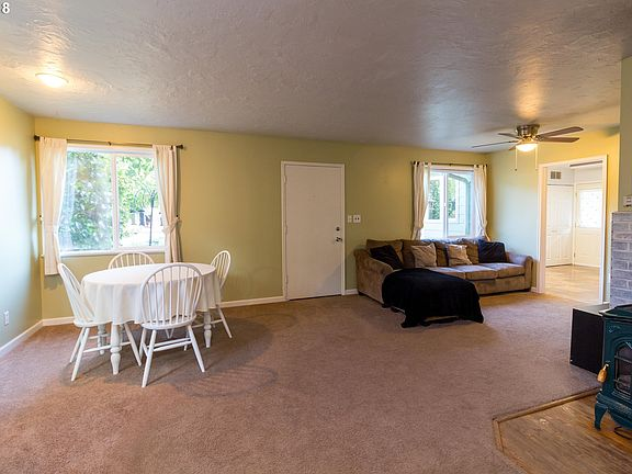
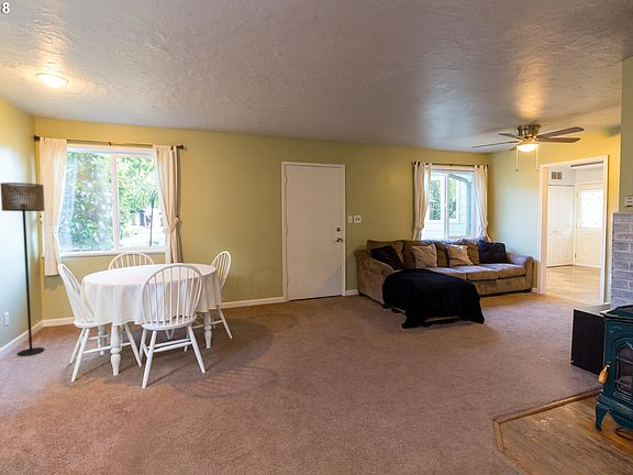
+ floor lamp [0,181,45,357]
